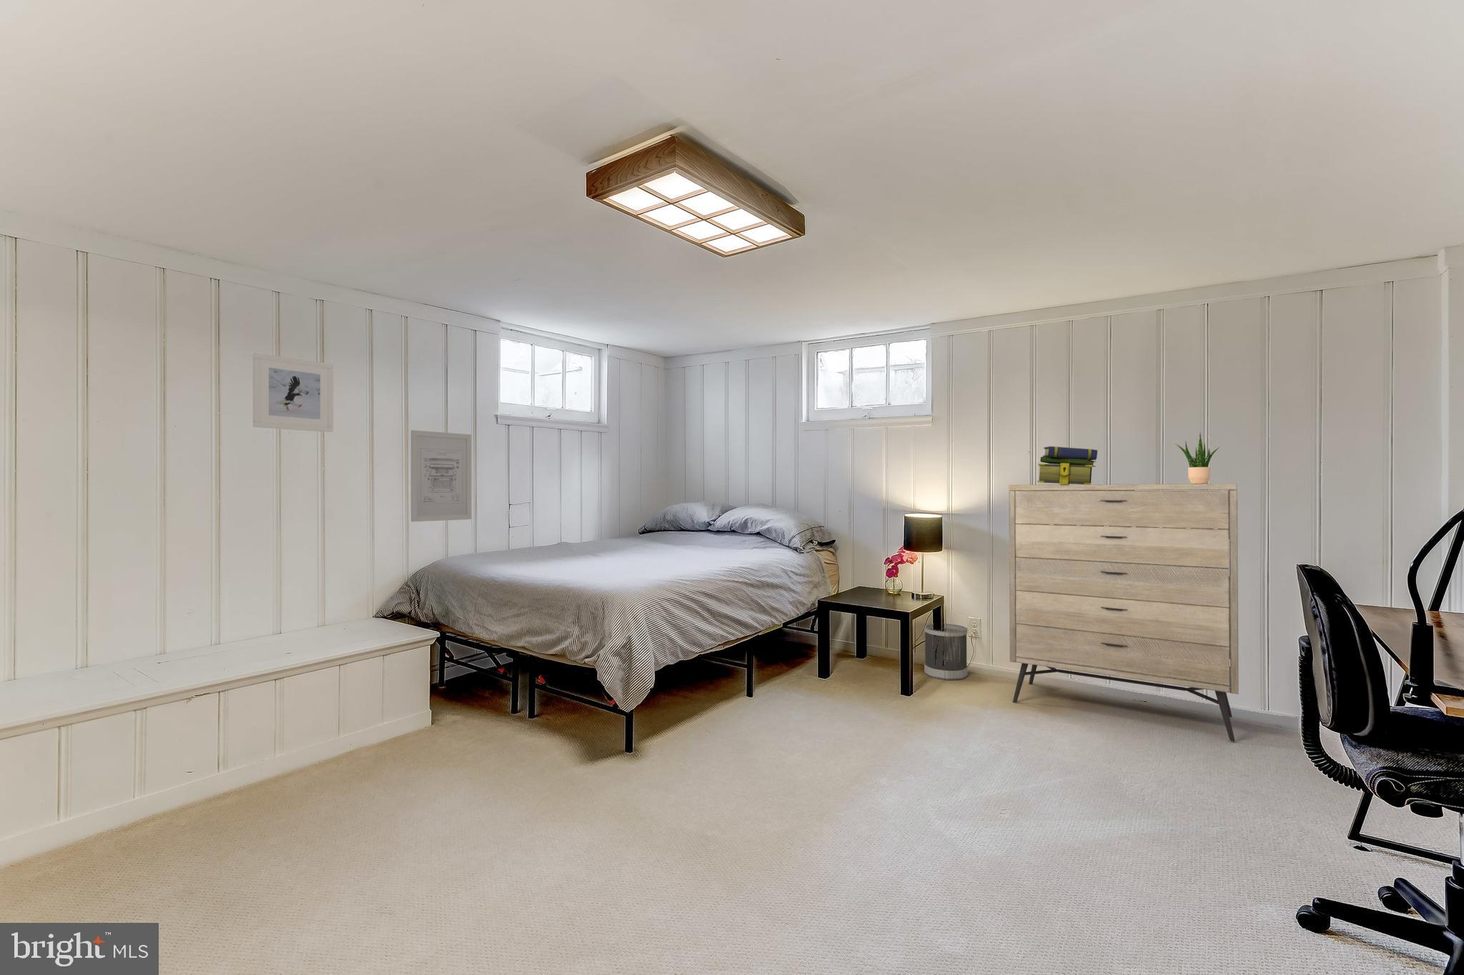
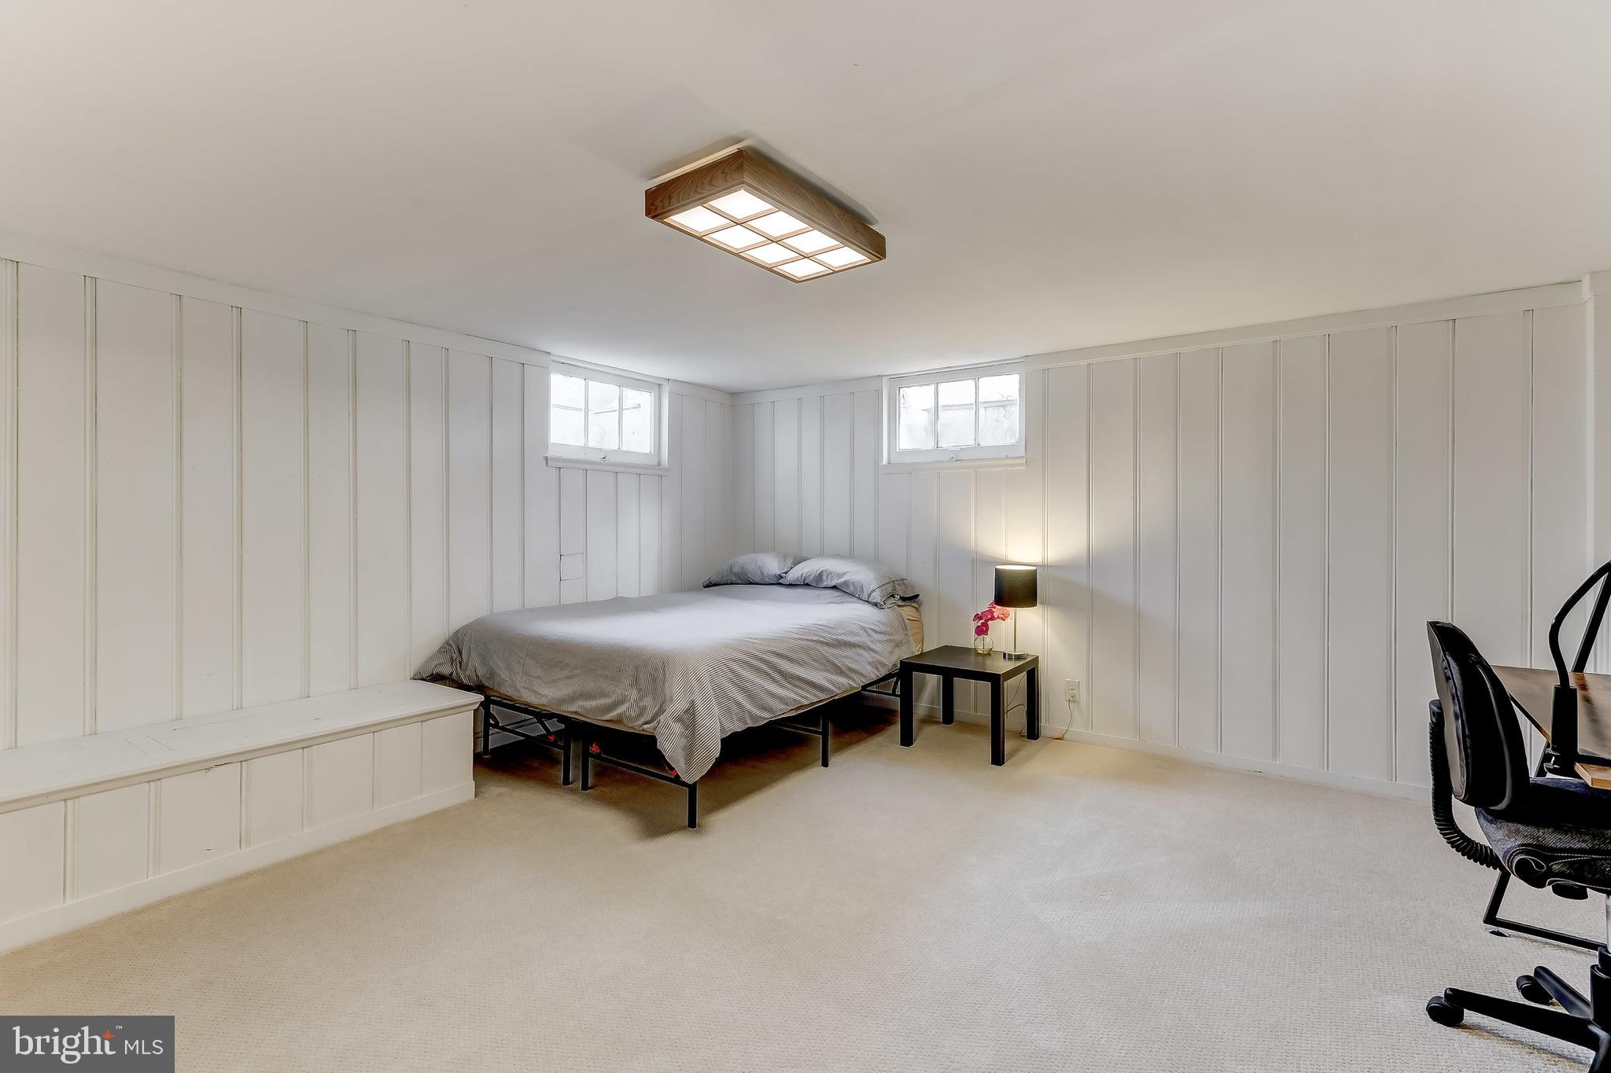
- wastebasket [924,622,969,681]
- dresser [1009,483,1240,742]
- potted plant [1174,431,1220,483]
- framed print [253,353,334,433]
- stack of books [1036,446,1098,485]
- wall art [410,430,472,522]
